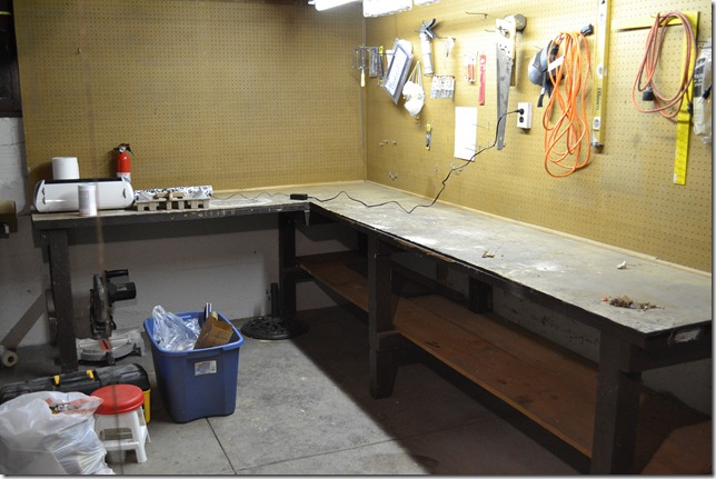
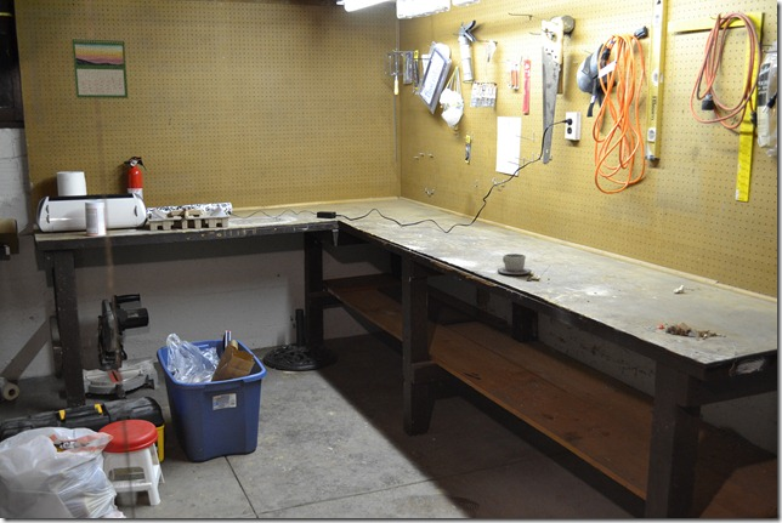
+ calendar [70,36,129,100]
+ cup [495,252,533,275]
